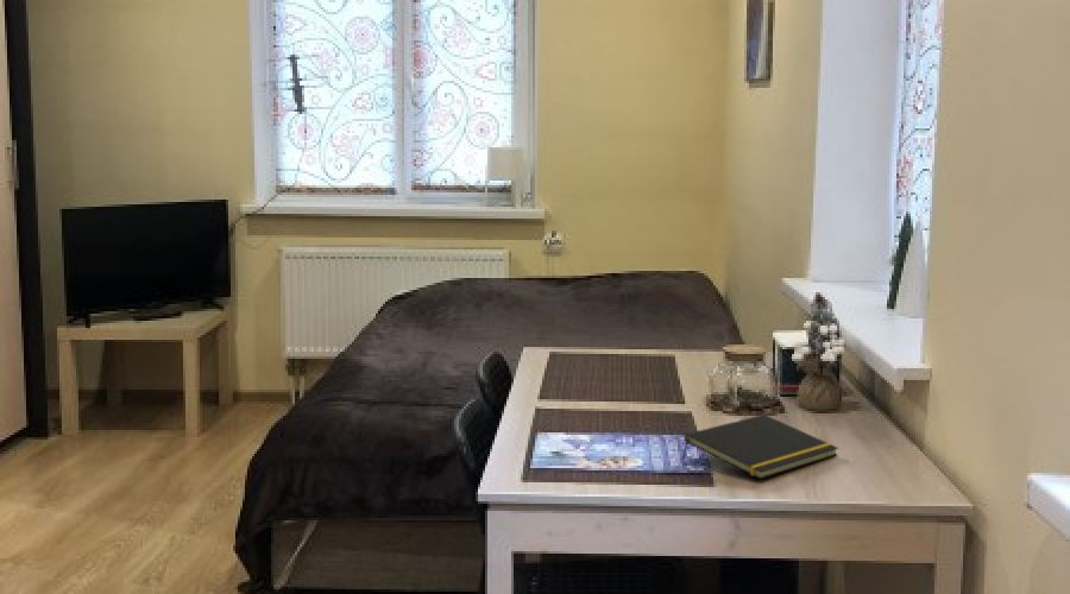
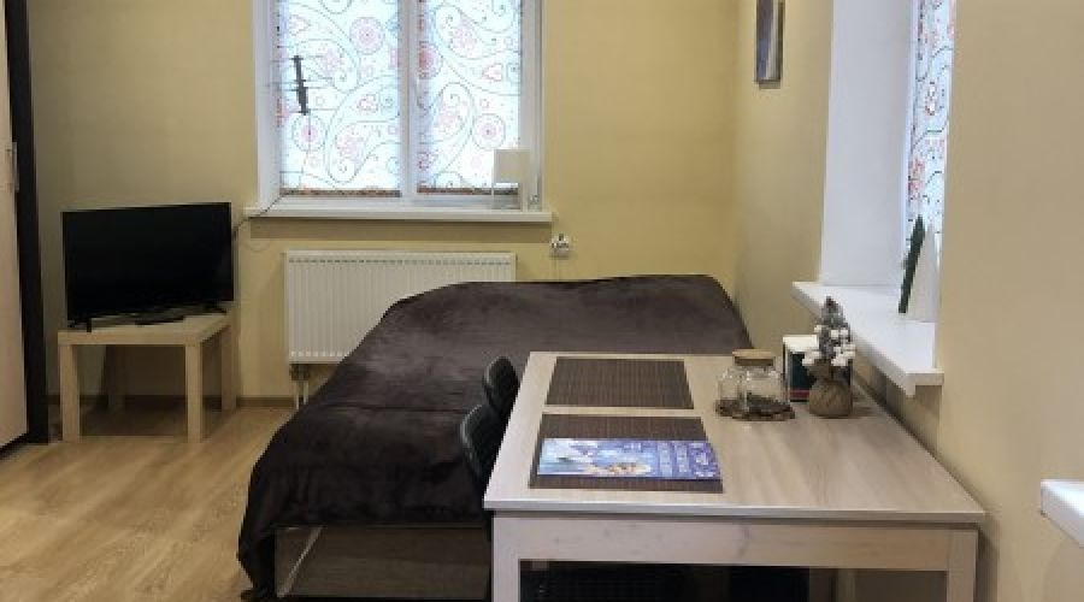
- notepad [681,413,839,480]
